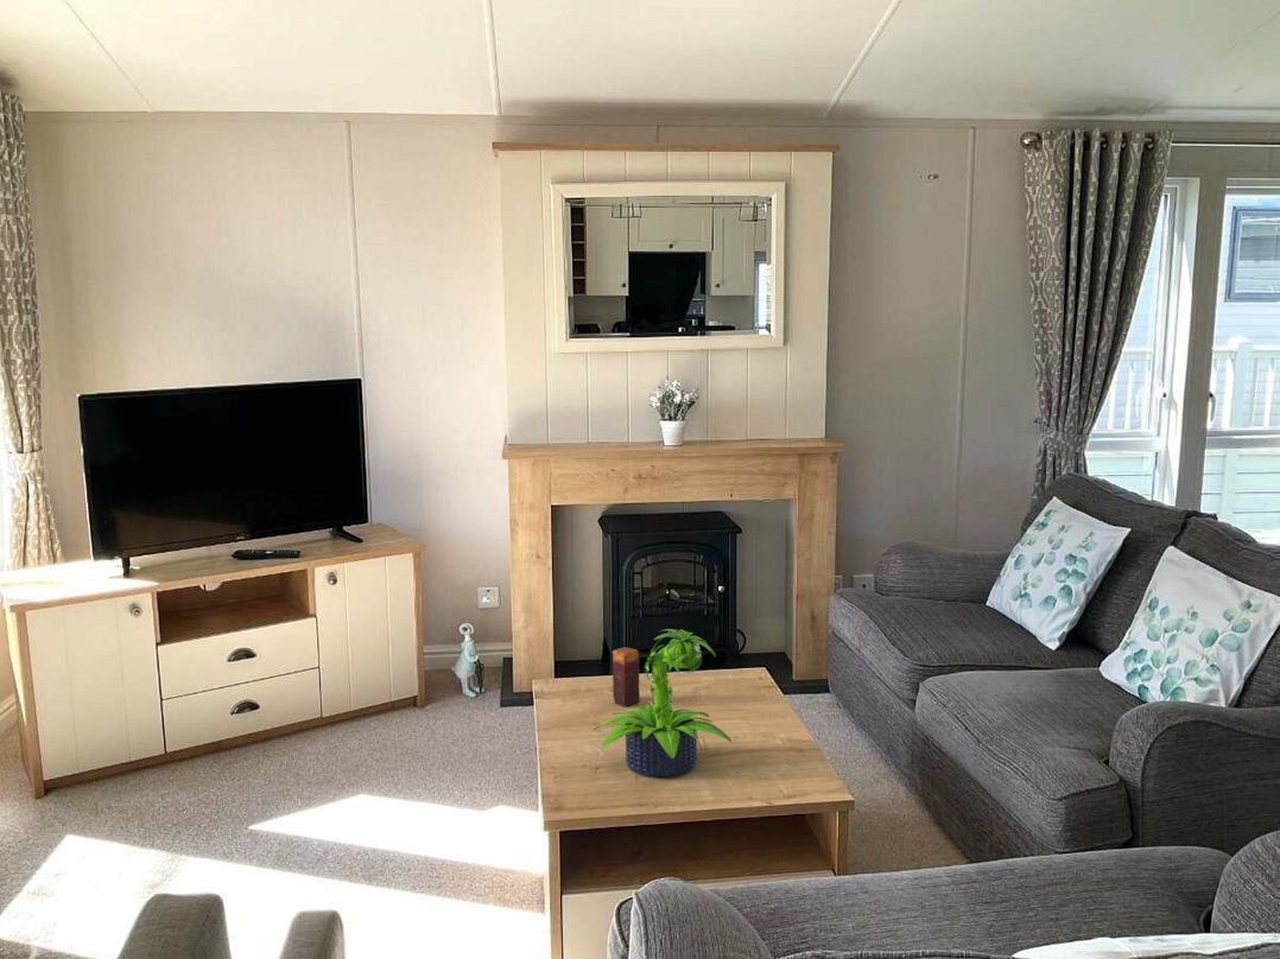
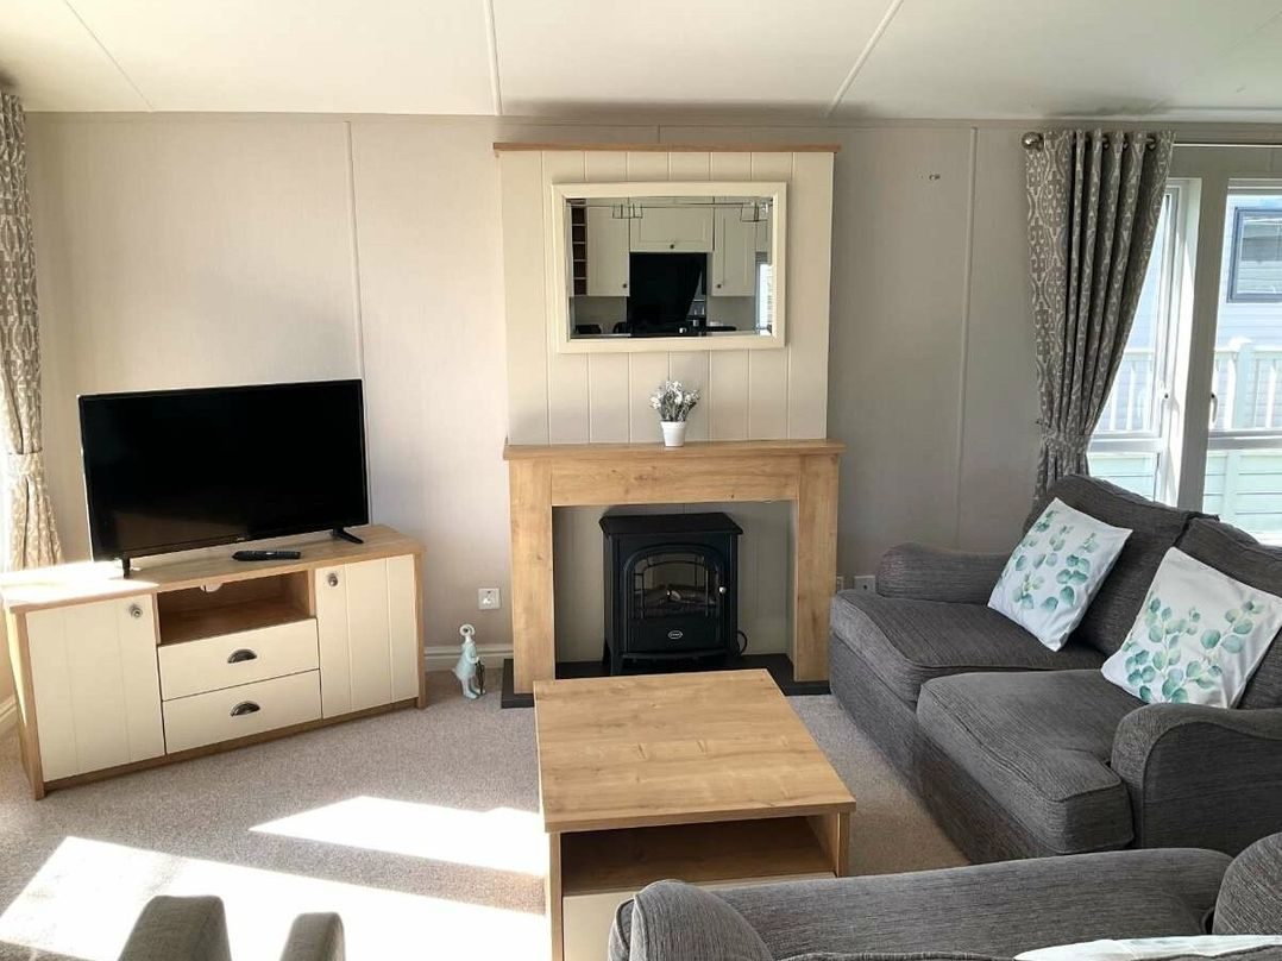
- candle [612,646,641,707]
- potted plant [591,628,733,777]
